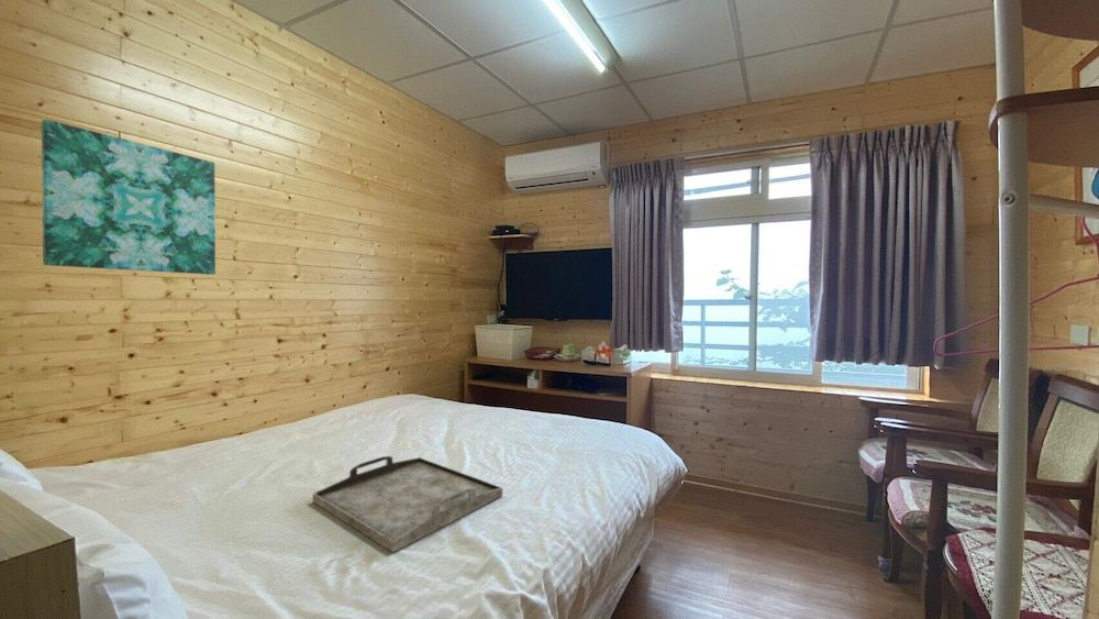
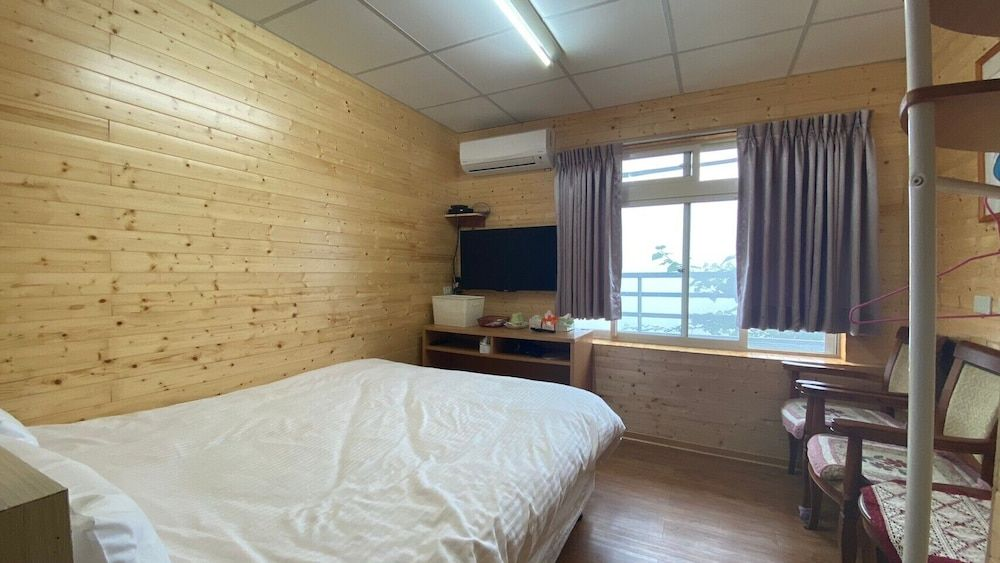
- serving tray [312,455,503,553]
- wall art [41,119,217,276]
